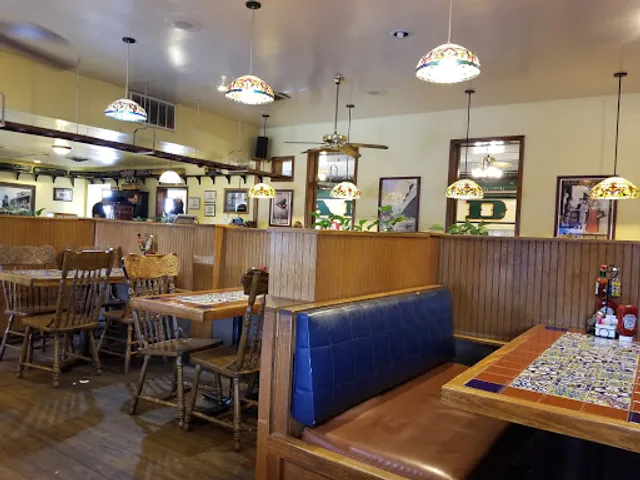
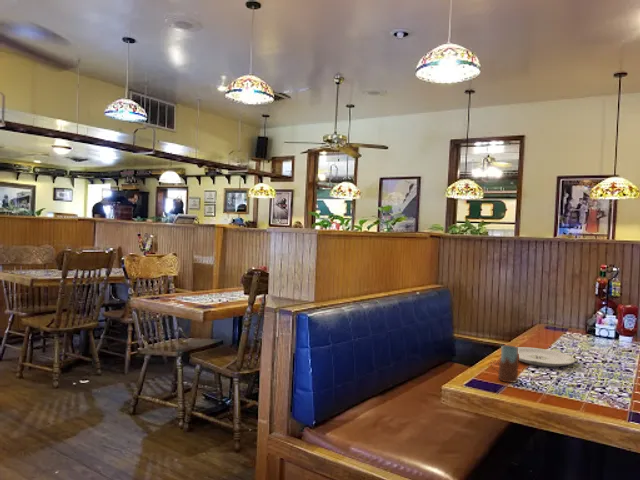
+ plate [517,346,576,368]
+ drinking glass [489,344,520,384]
